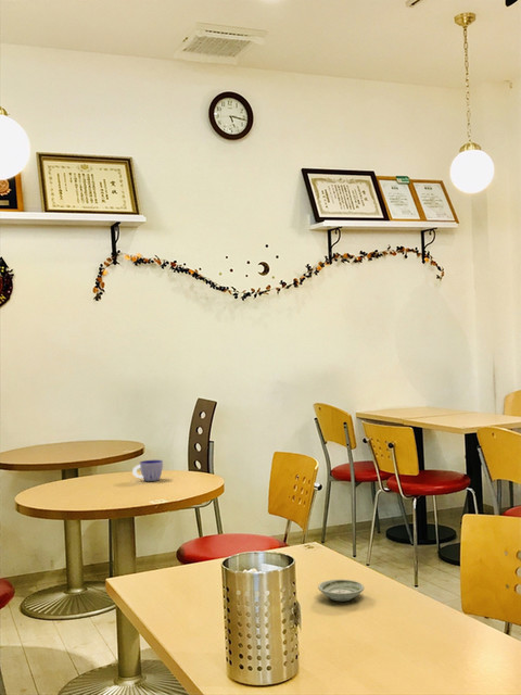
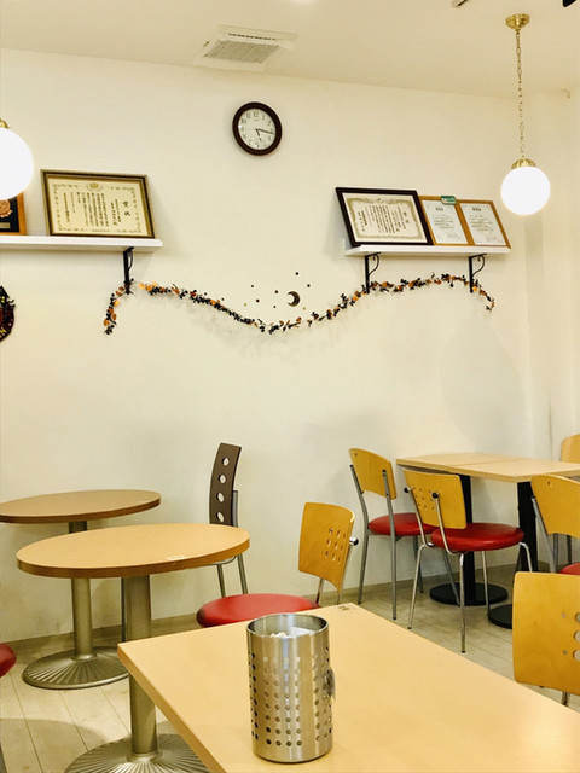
- saucer [317,579,365,602]
- cup [131,459,164,482]
